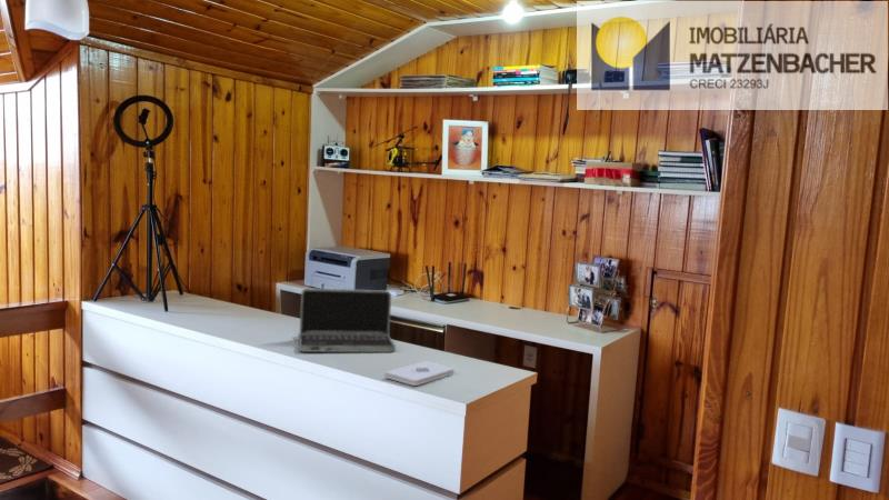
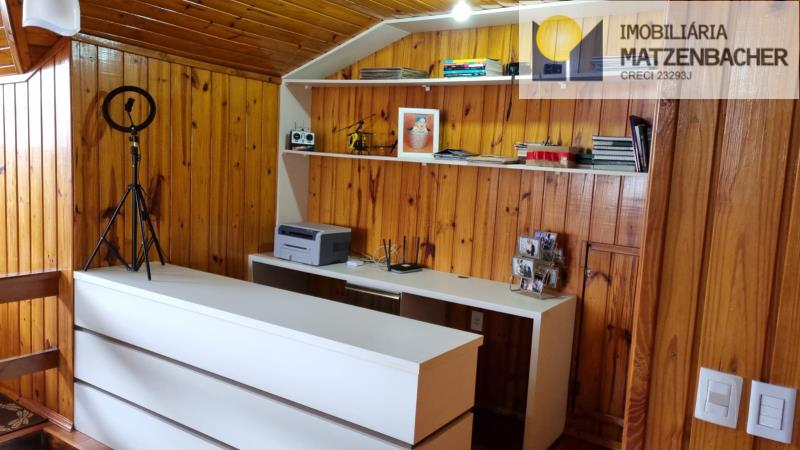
- notepad [383,360,455,387]
- laptop [292,287,396,353]
